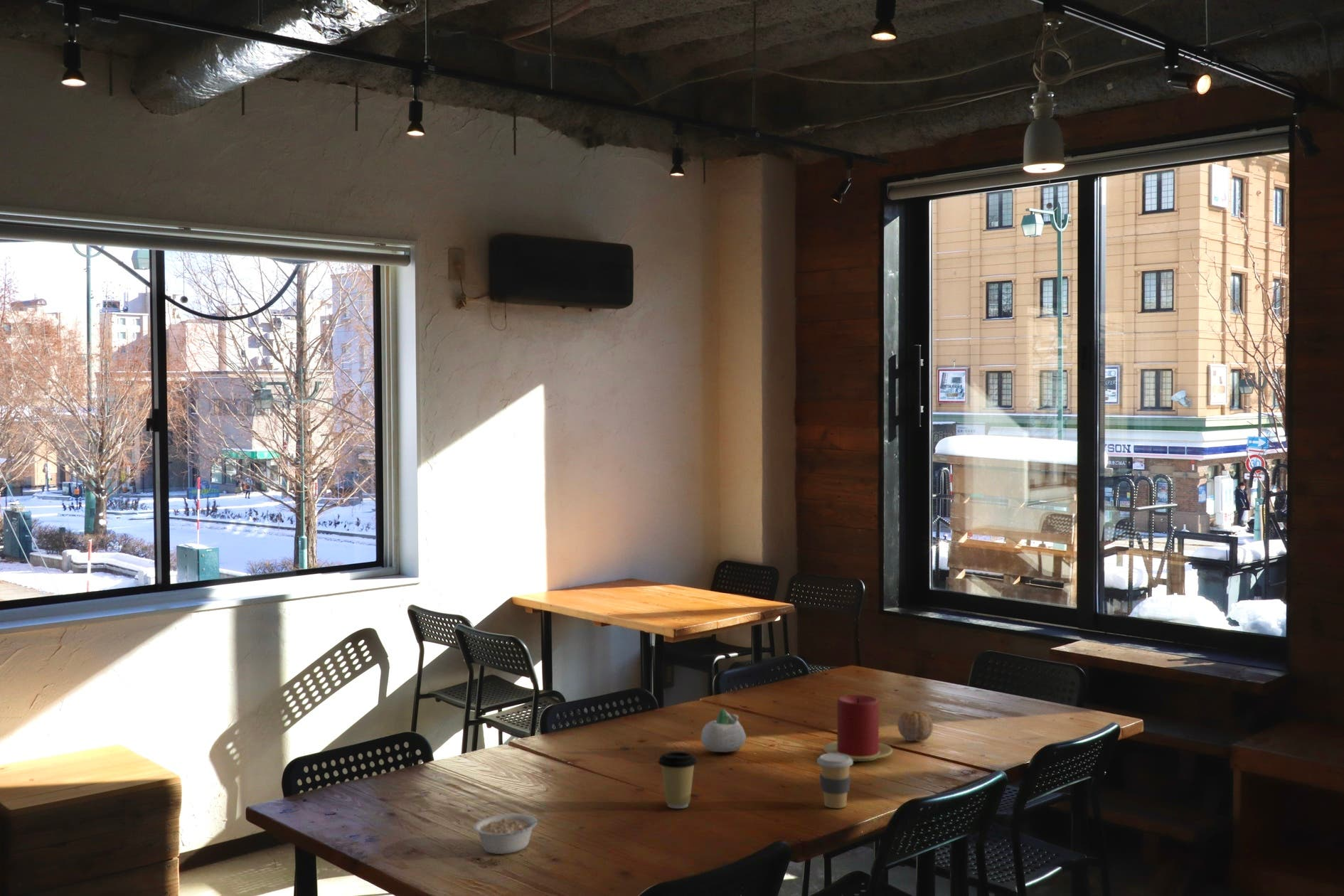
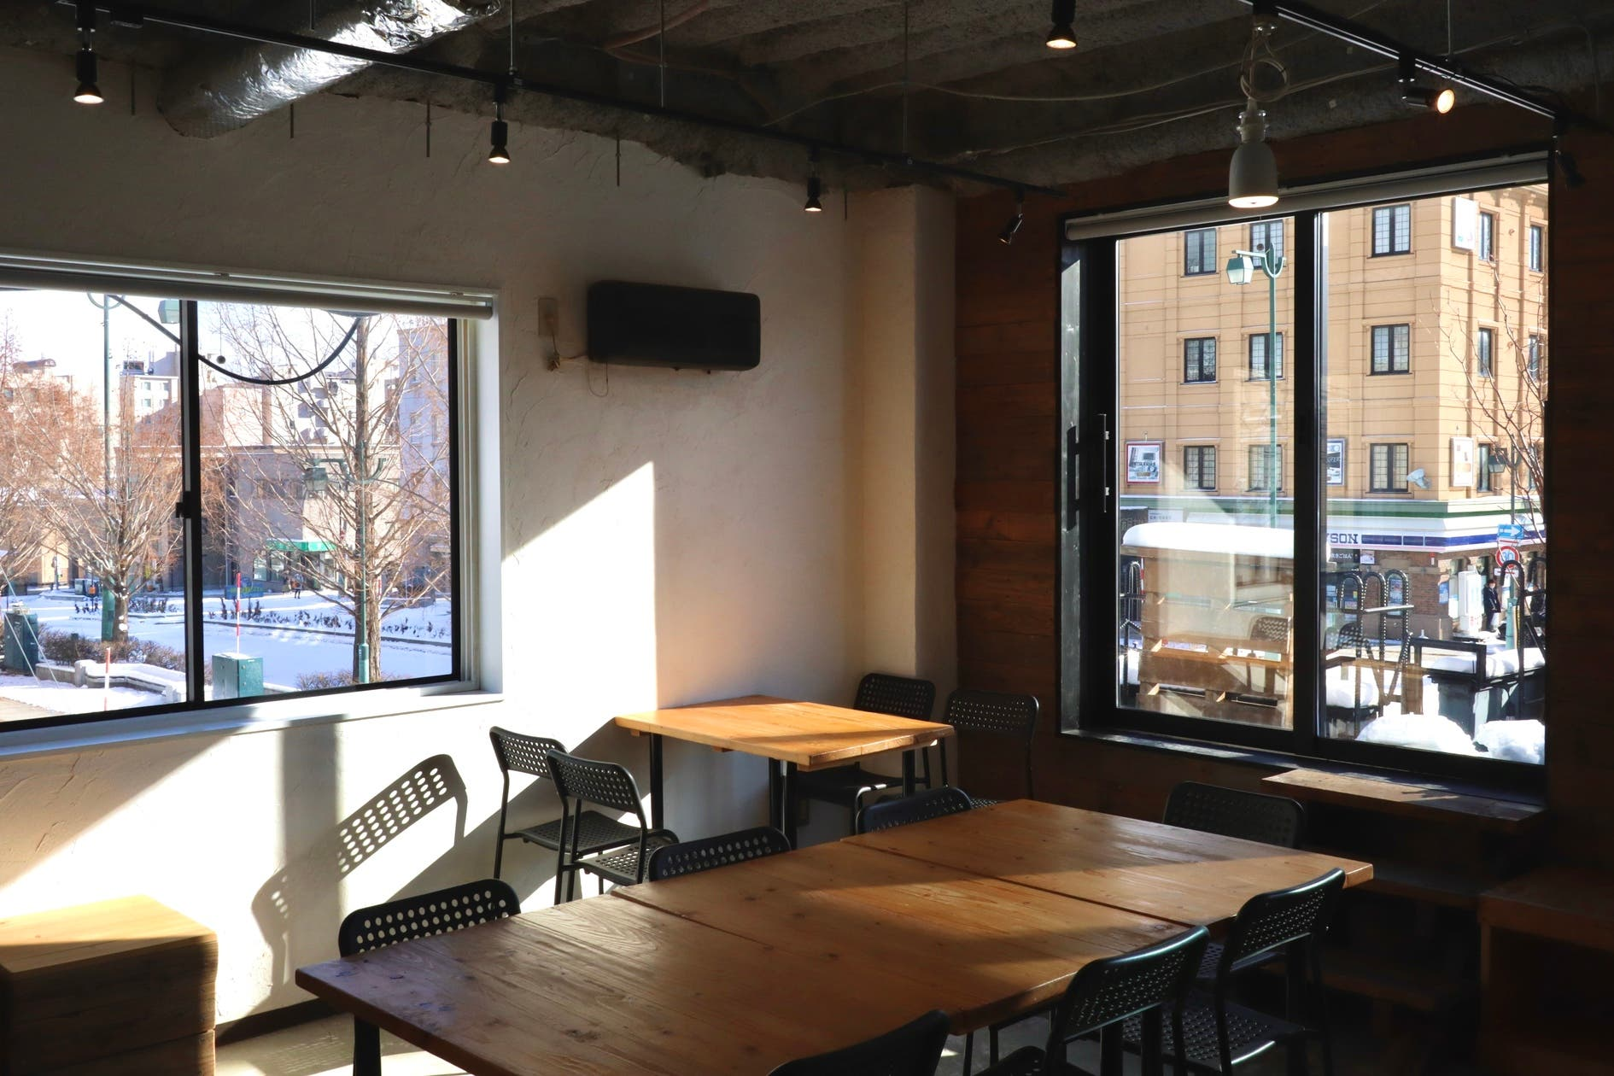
- fruit [897,710,934,742]
- coffee cup [816,753,854,809]
- coffee cup [658,751,698,809]
- succulent planter [700,708,747,753]
- candle [823,694,893,762]
- legume [472,813,552,855]
